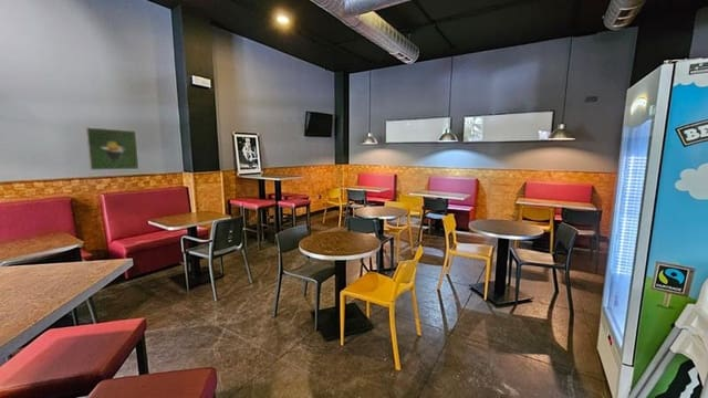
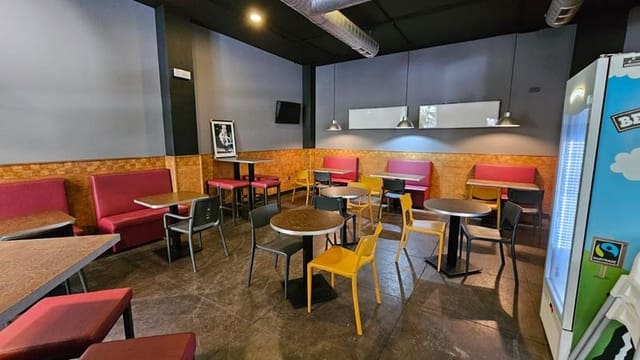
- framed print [85,126,140,171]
